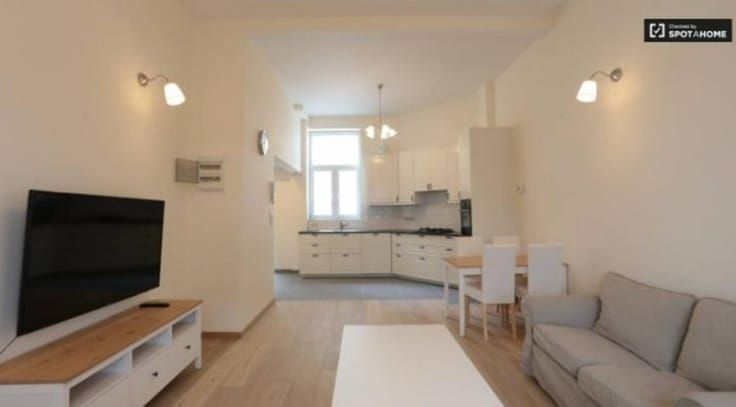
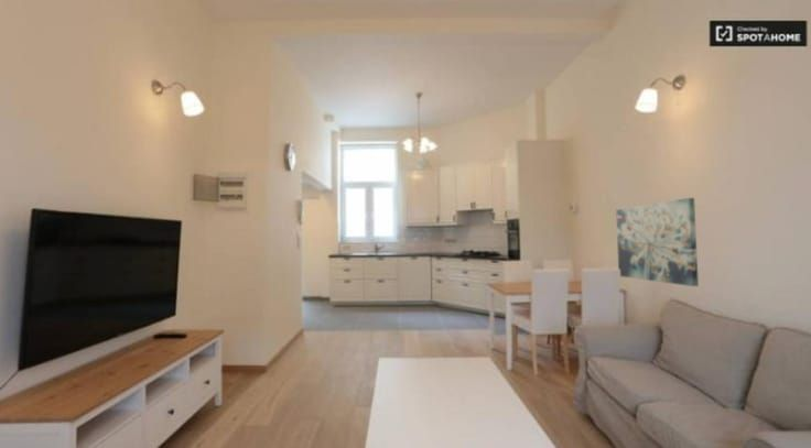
+ wall art [615,197,700,287]
